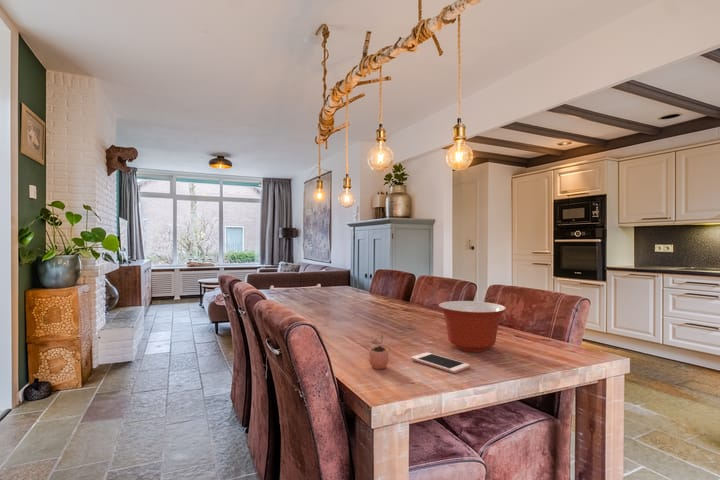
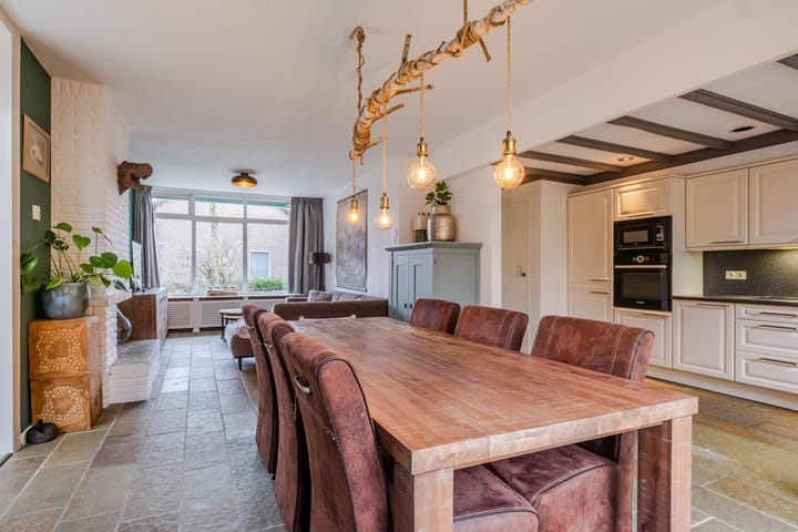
- mixing bowl [438,300,507,353]
- cell phone [410,351,471,374]
- cocoa [368,331,389,370]
